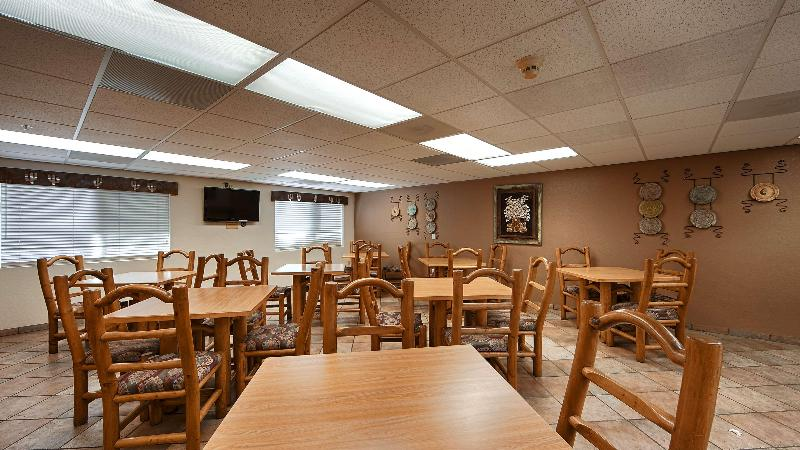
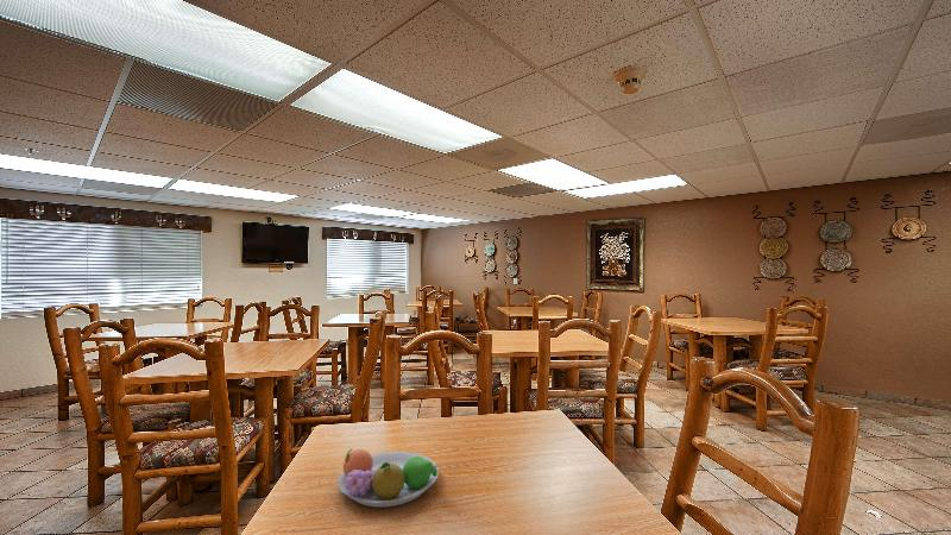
+ fruit bowl [338,448,440,509]
